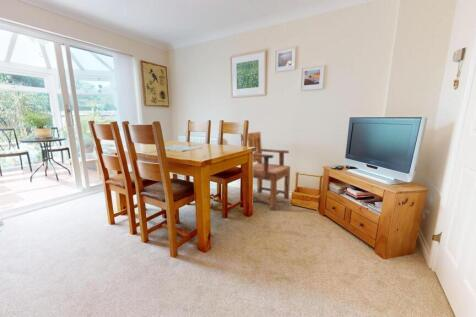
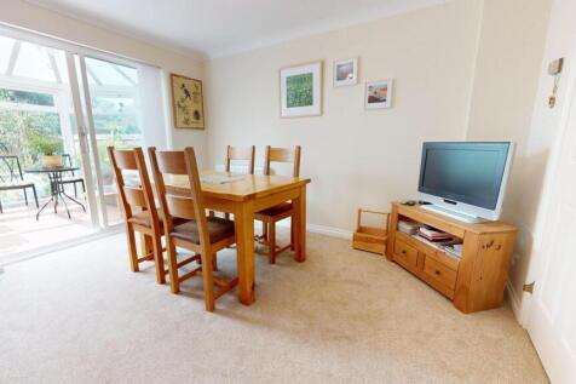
- armchair [240,131,291,212]
